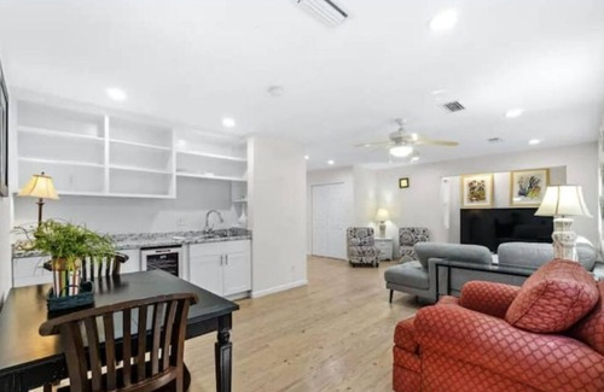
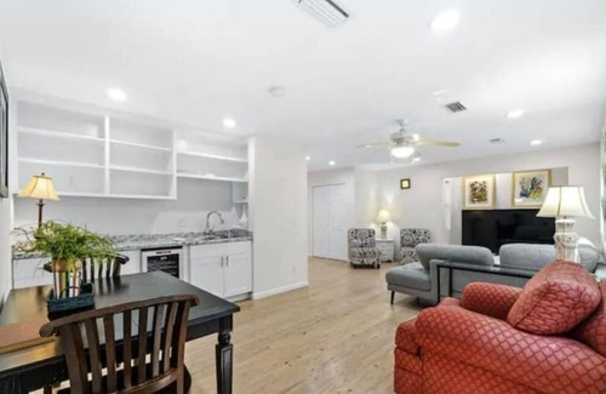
+ notebook [0,316,57,355]
